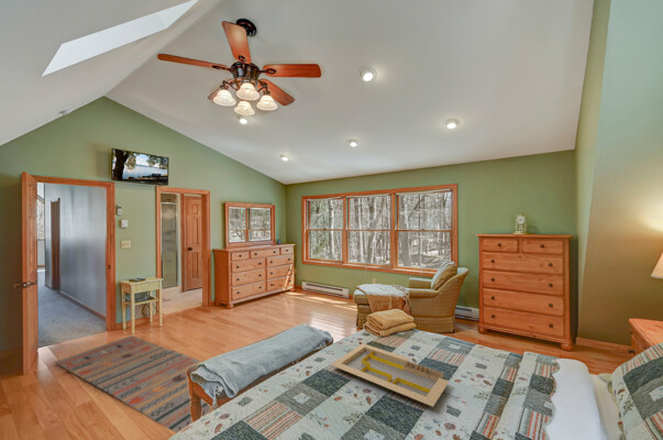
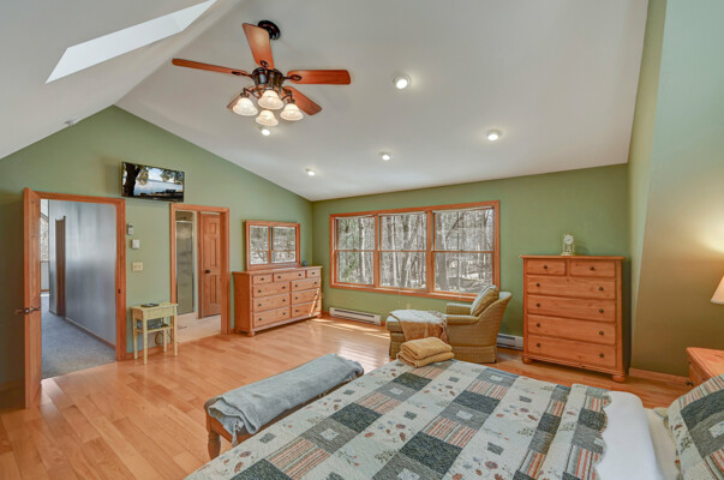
- serving tray [330,342,450,408]
- rug [53,334,213,433]
